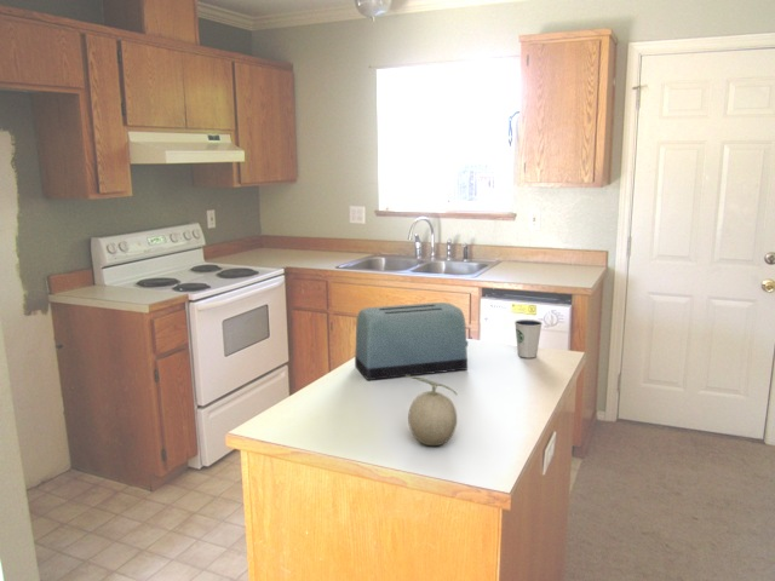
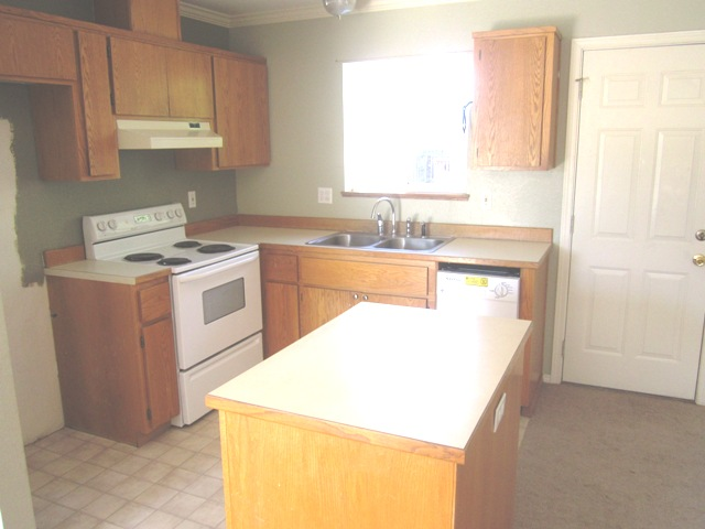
- toaster [354,301,469,381]
- fruit [404,375,458,447]
- dixie cup [513,318,544,358]
